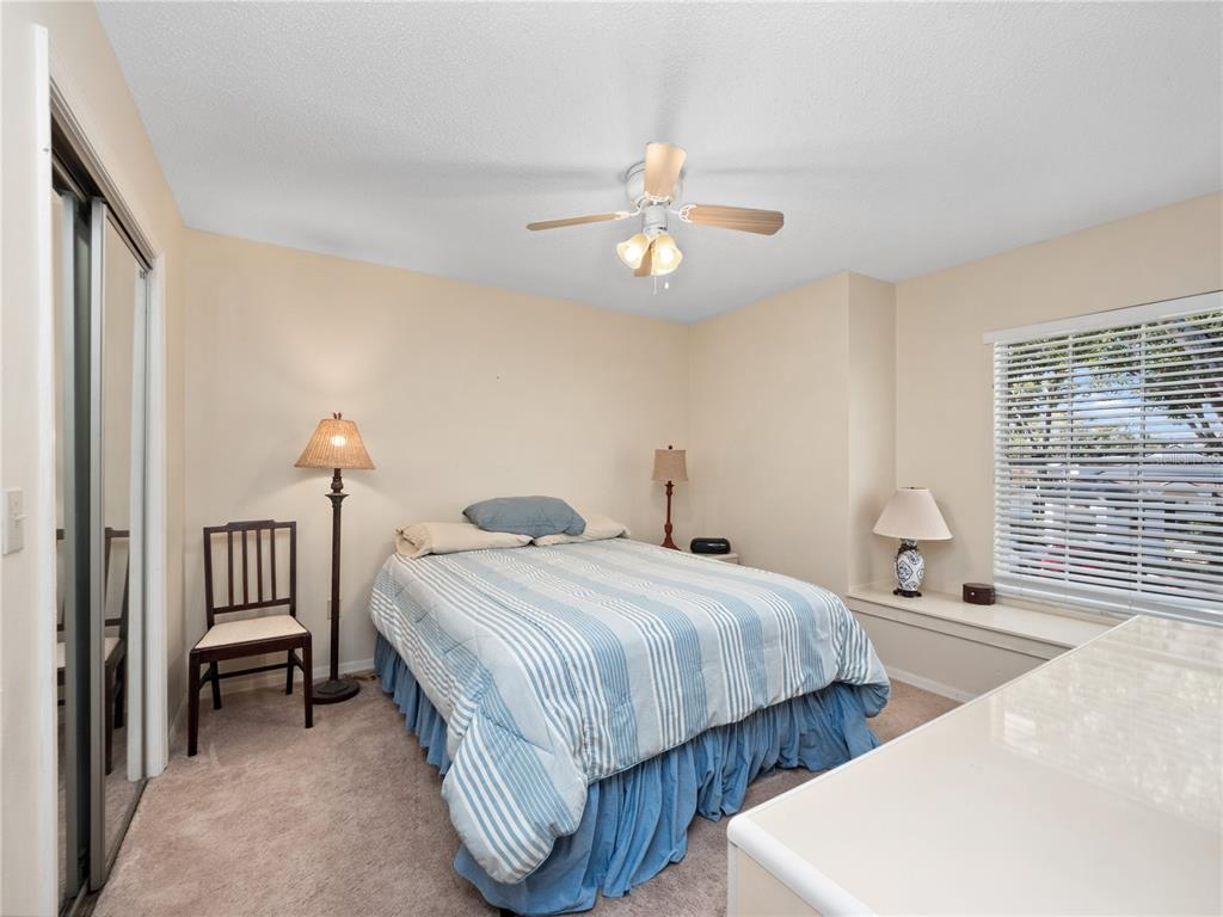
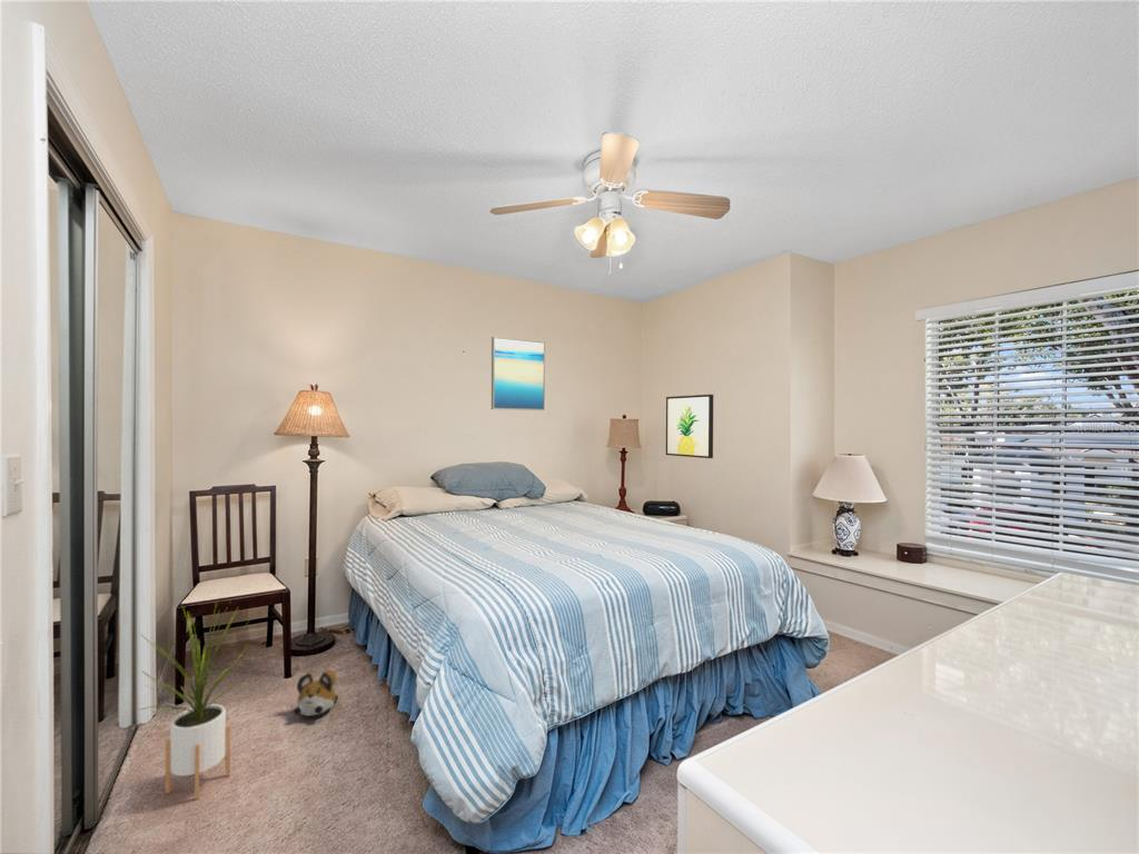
+ wall art [665,394,714,459]
+ house plant [138,598,250,802]
+ wall art [491,336,546,411]
+ plush toy [291,668,339,717]
